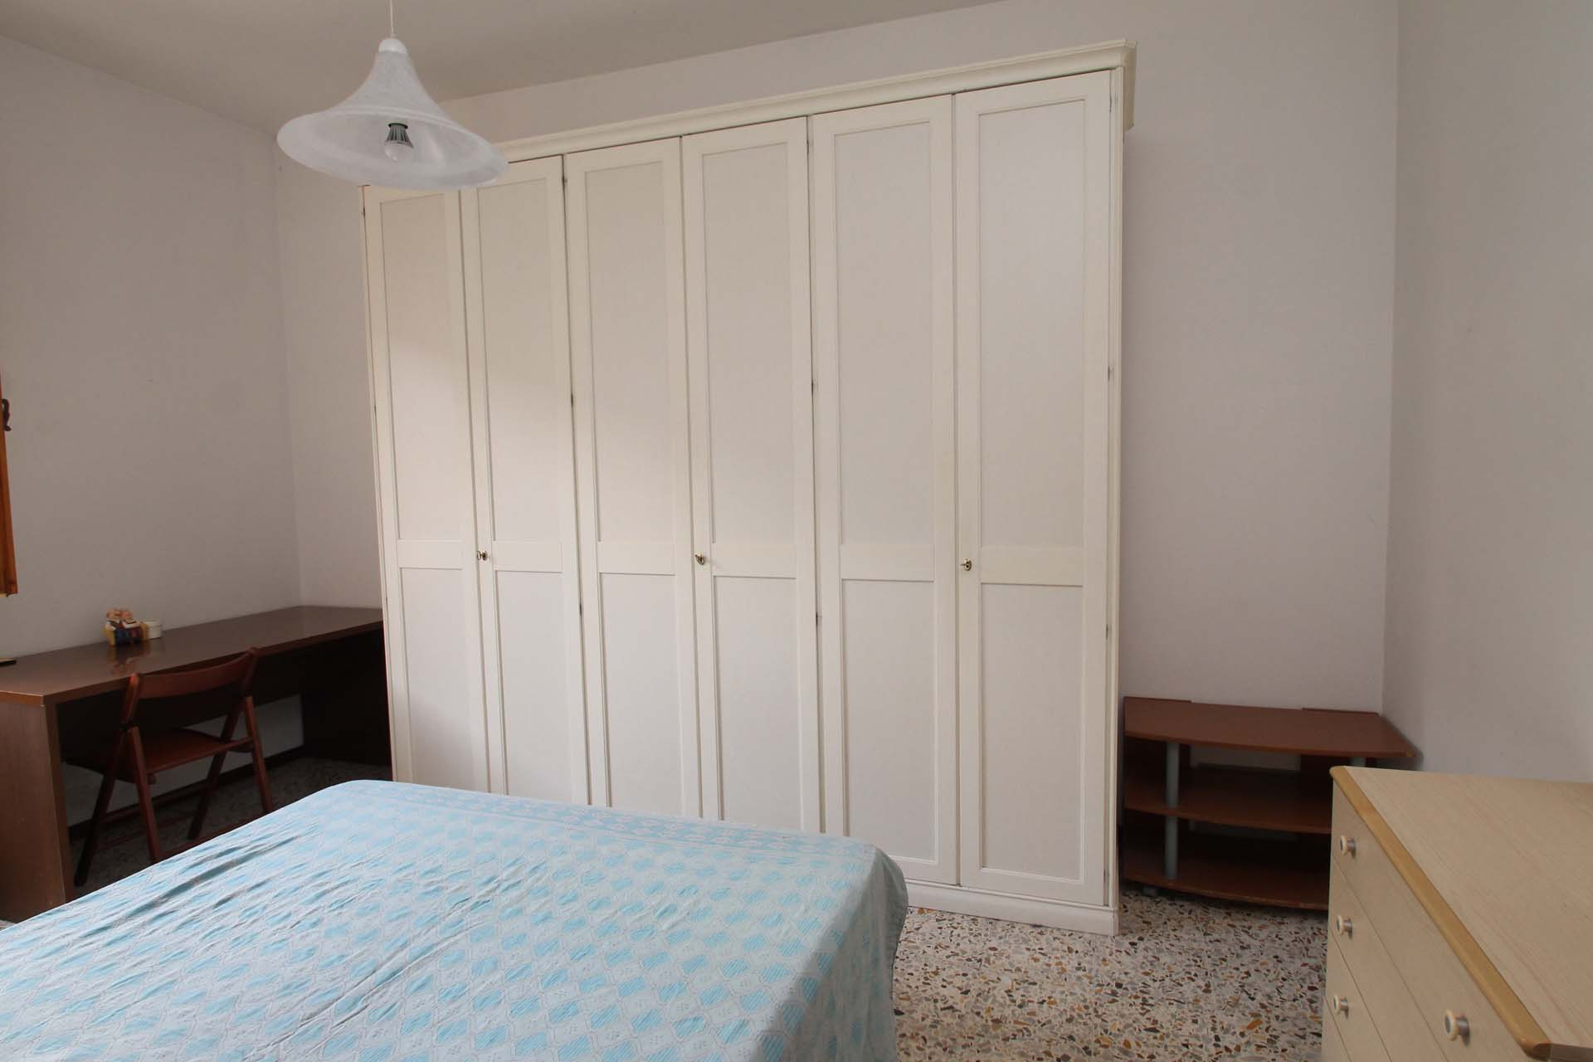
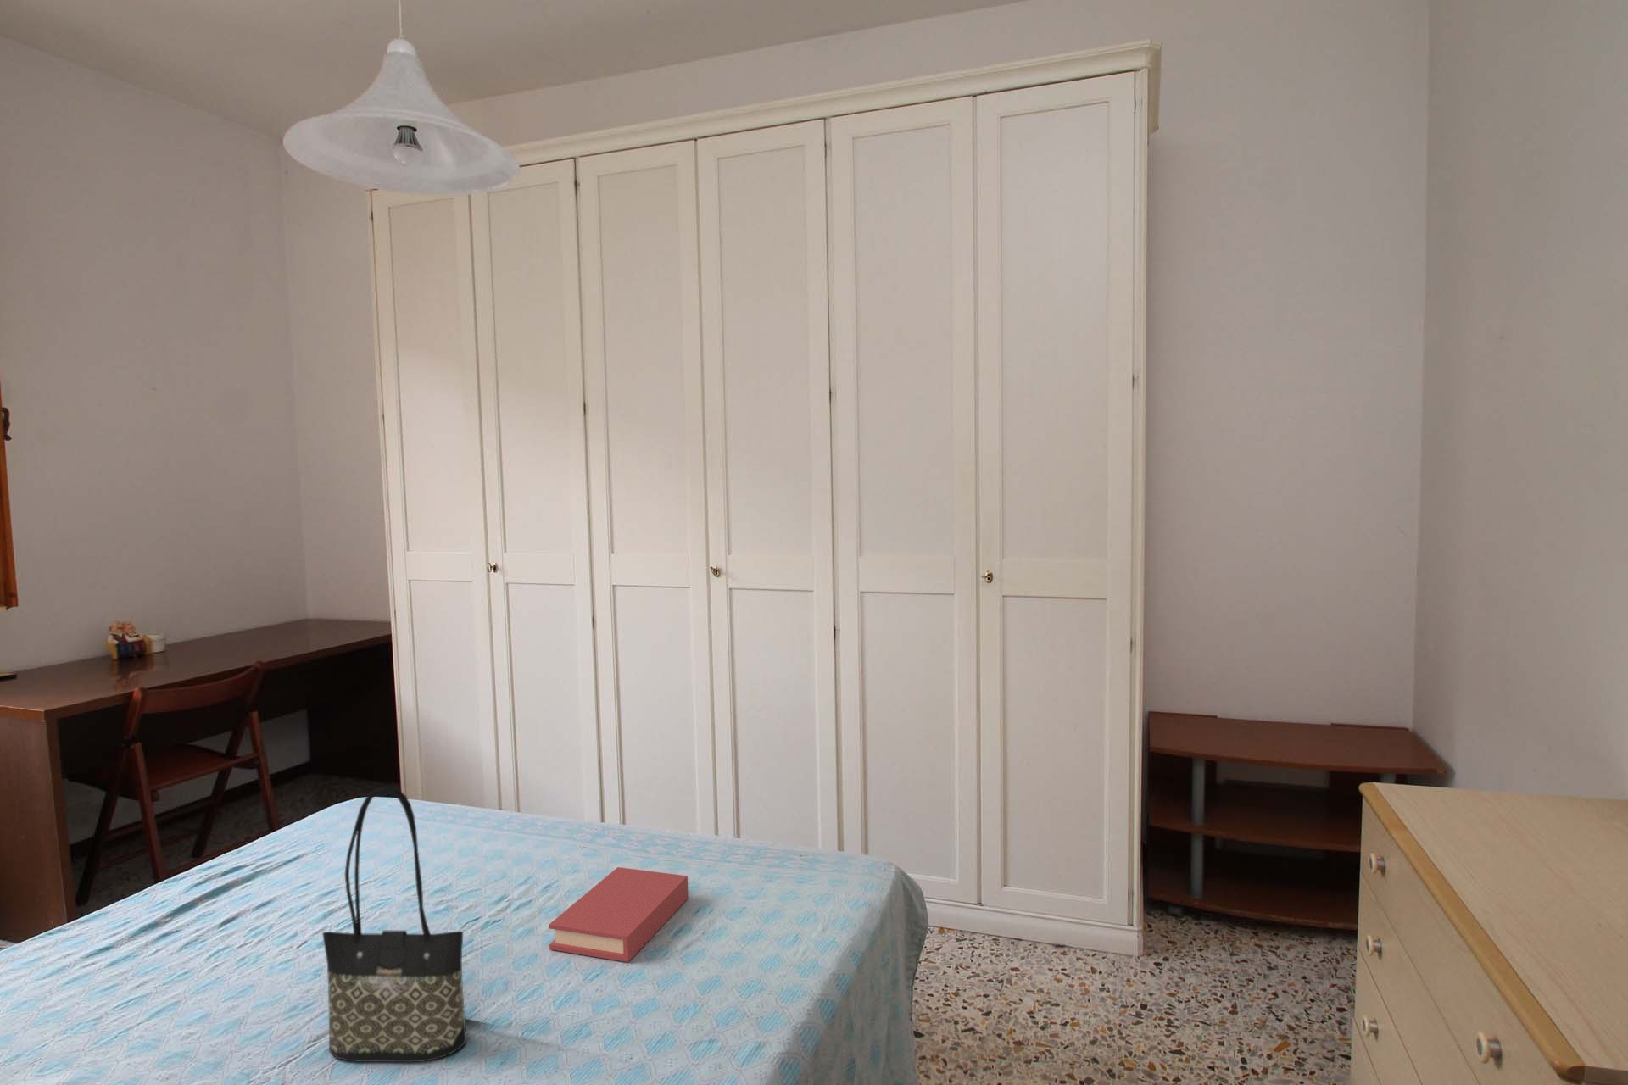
+ book [548,866,689,963]
+ tote bag [321,786,468,1064]
